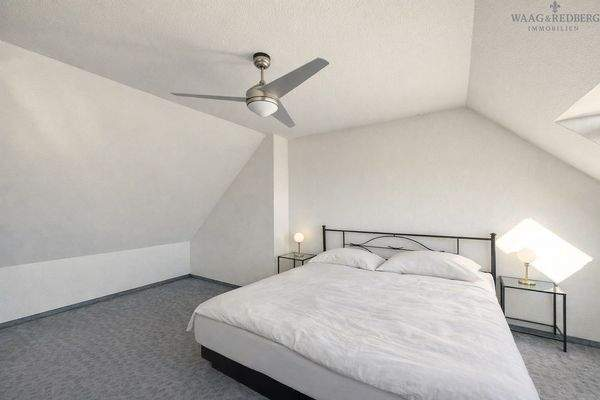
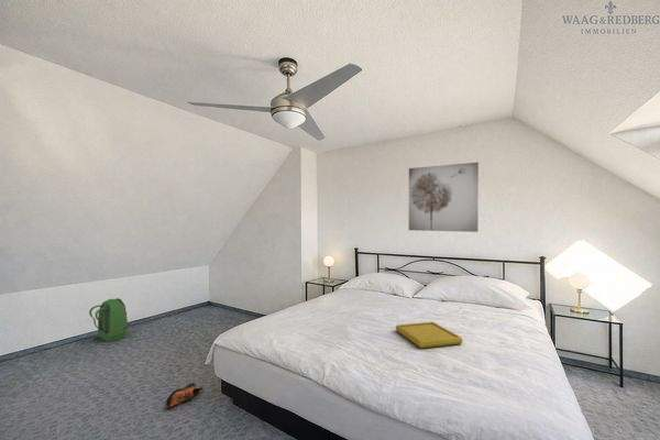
+ wall art [408,161,480,233]
+ shoe [164,382,205,409]
+ backpack [88,297,129,342]
+ serving tray [395,321,464,349]
